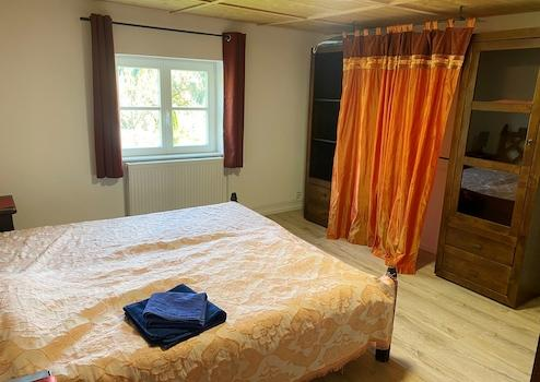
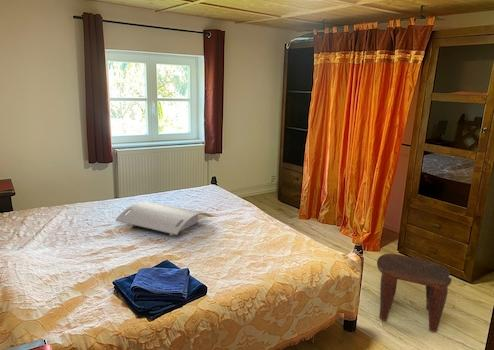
+ serving tray [114,201,213,237]
+ stool [376,253,453,333]
